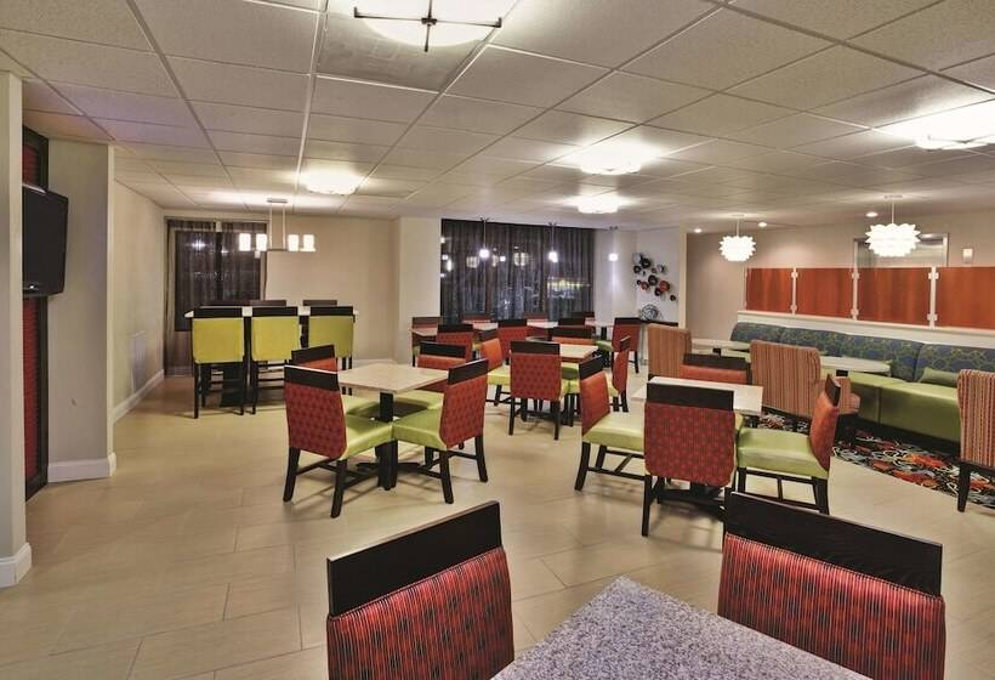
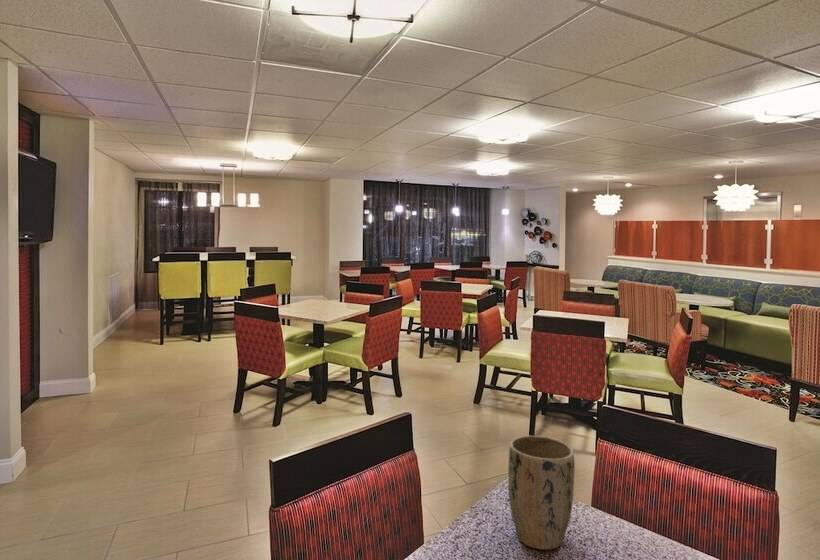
+ plant pot [507,435,576,551]
